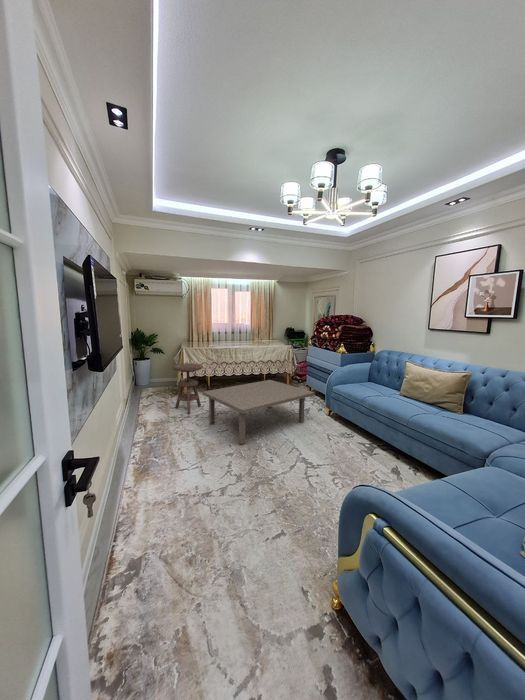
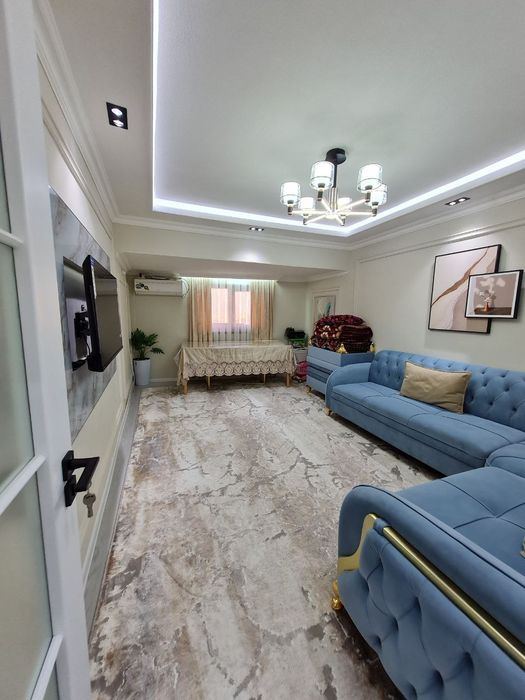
- side table [171,362,204,415]
- coffee table [202,379,316,445]
